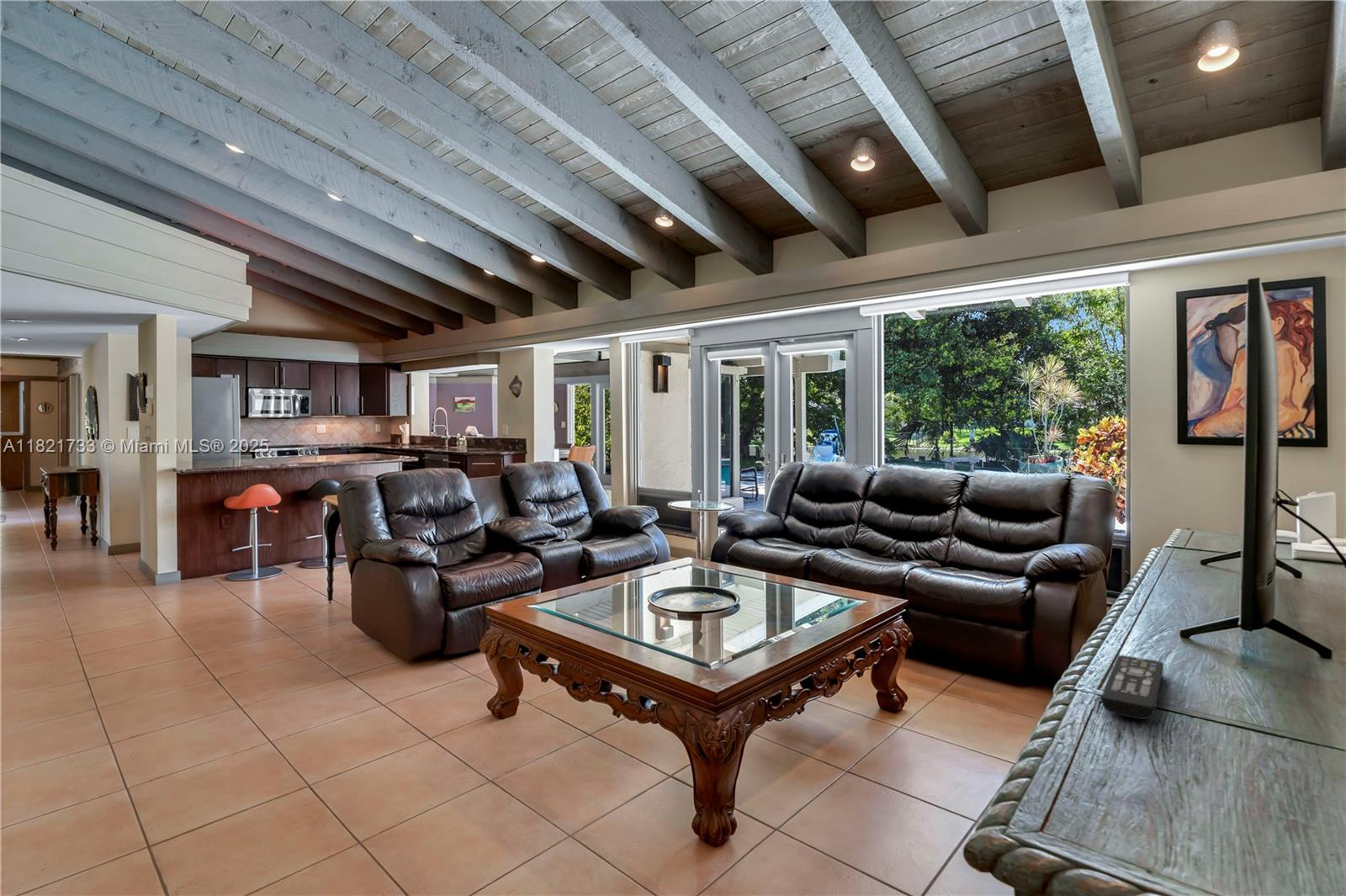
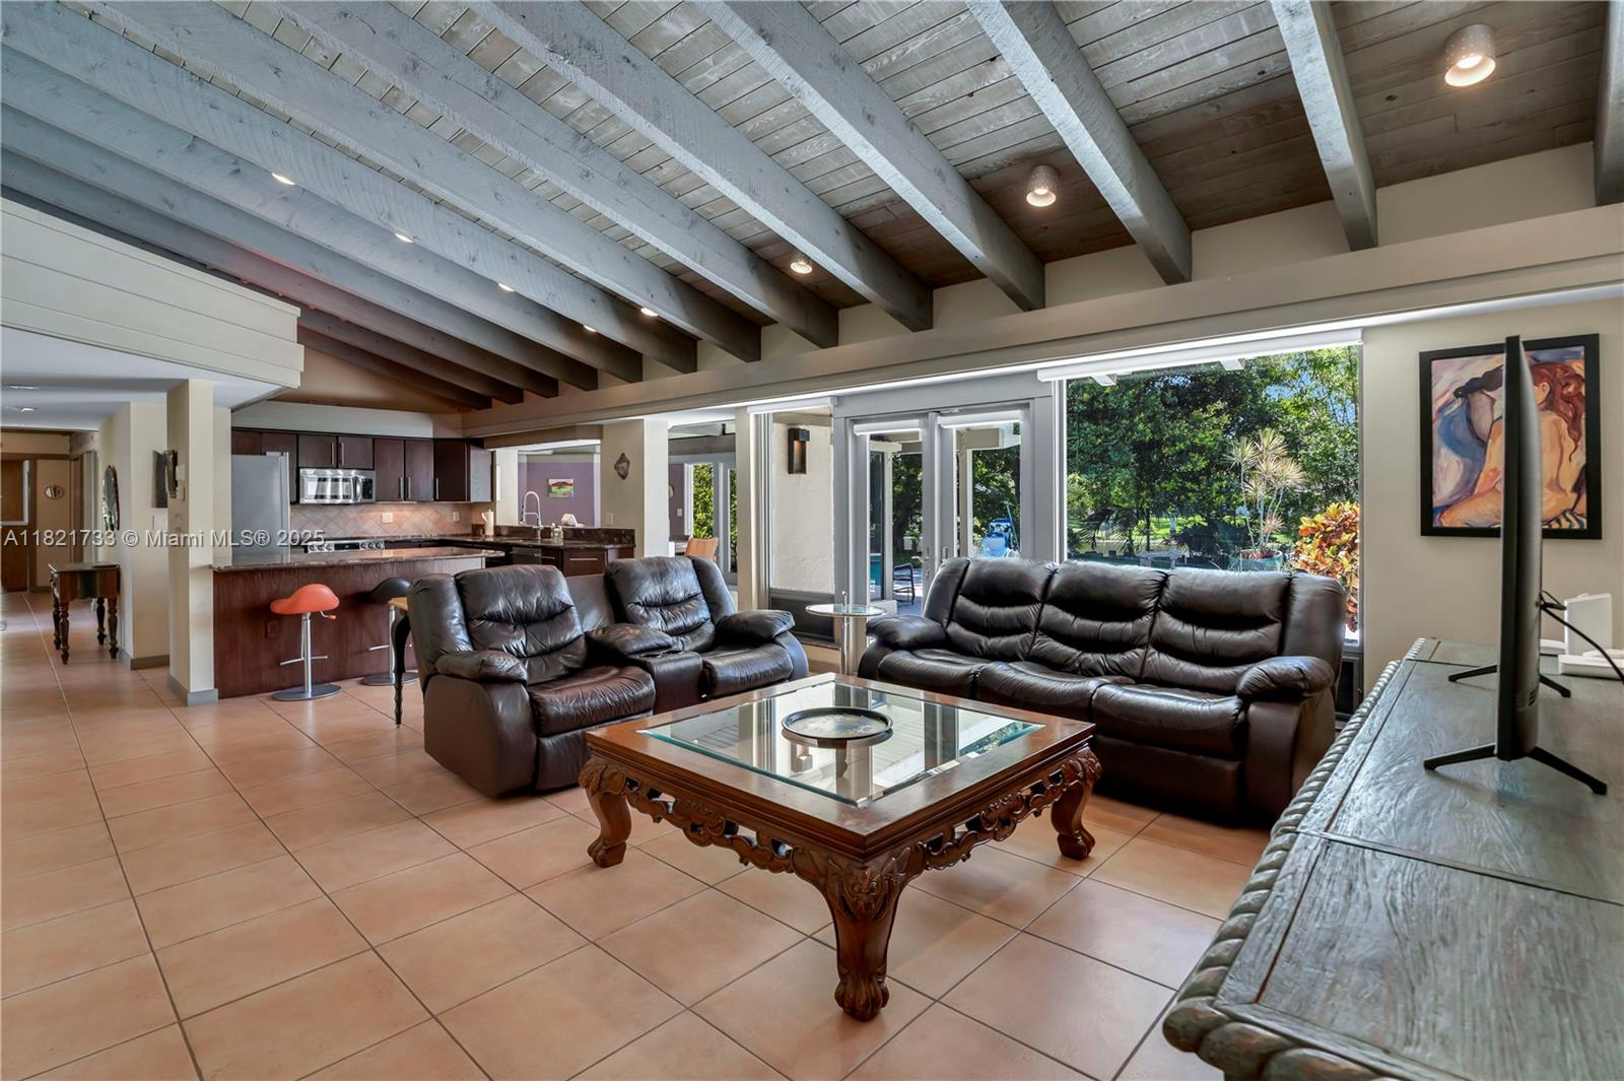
- remote control [1100,655,1164,720]
